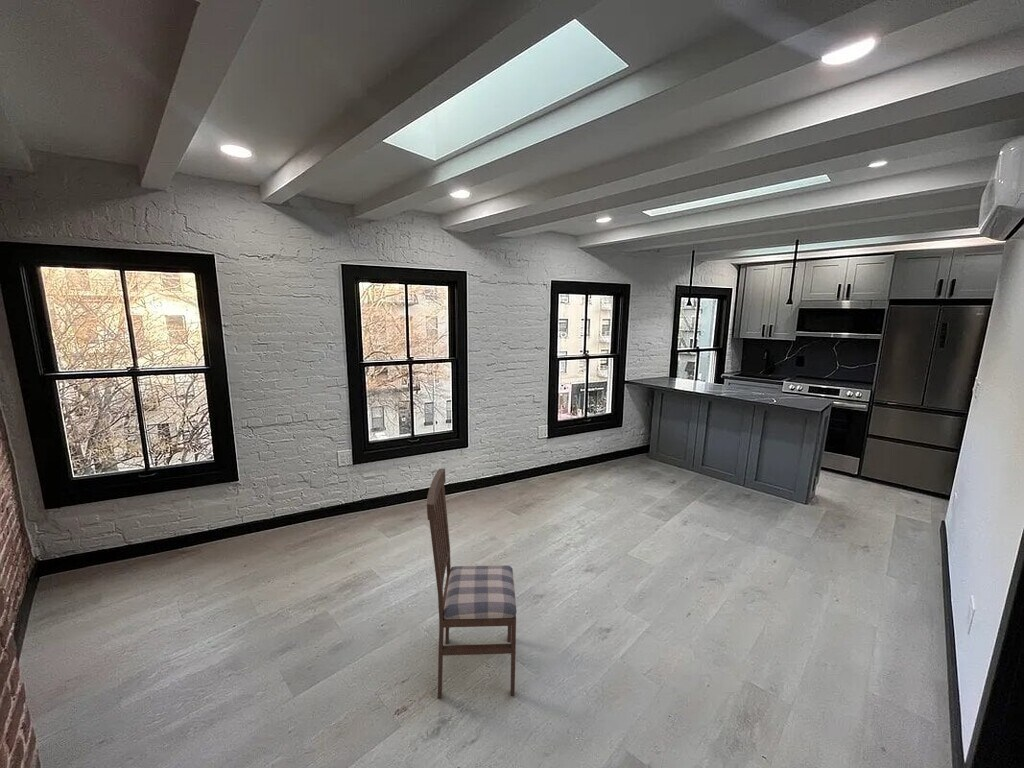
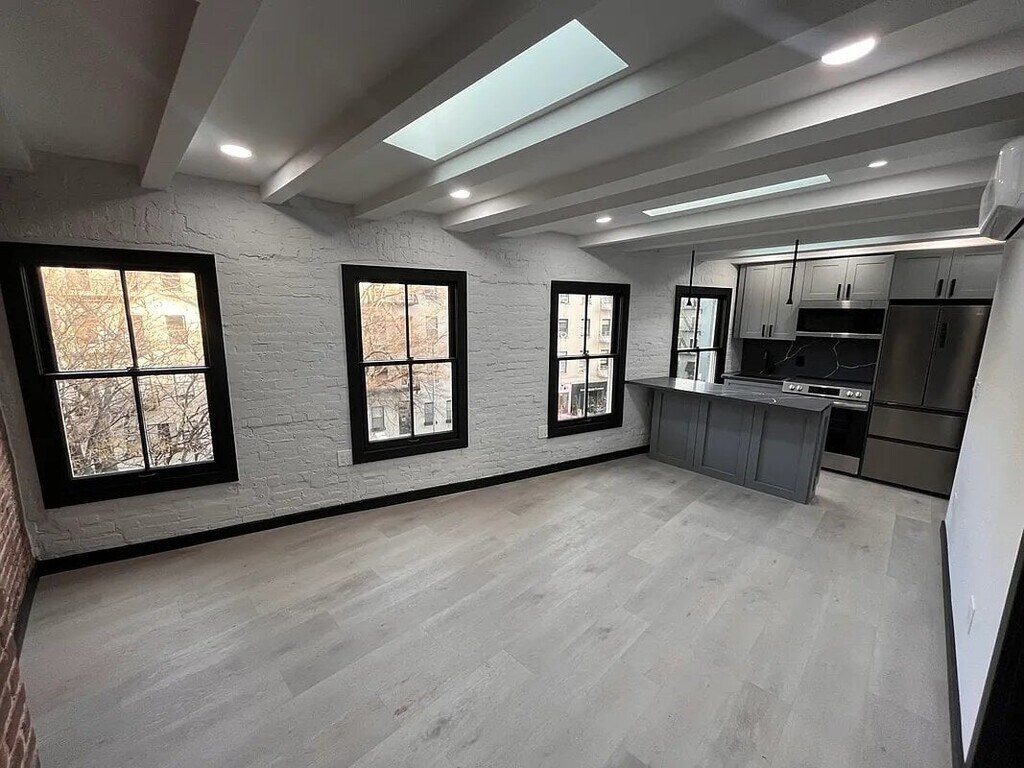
- dining chair [426,468,517,699]
